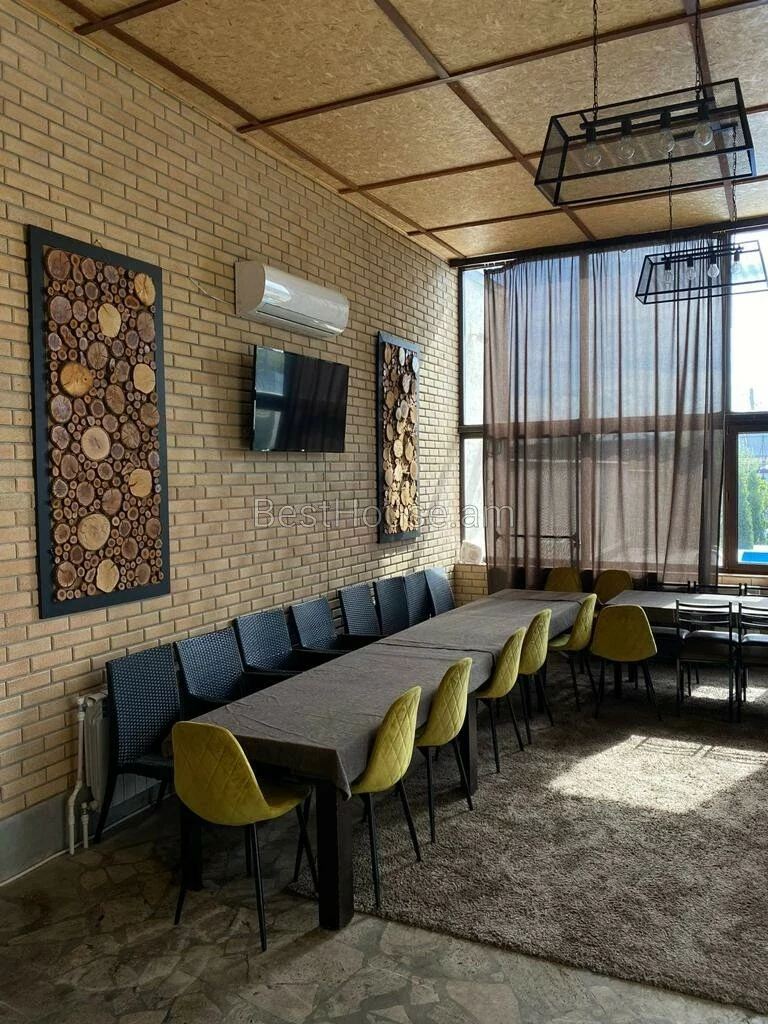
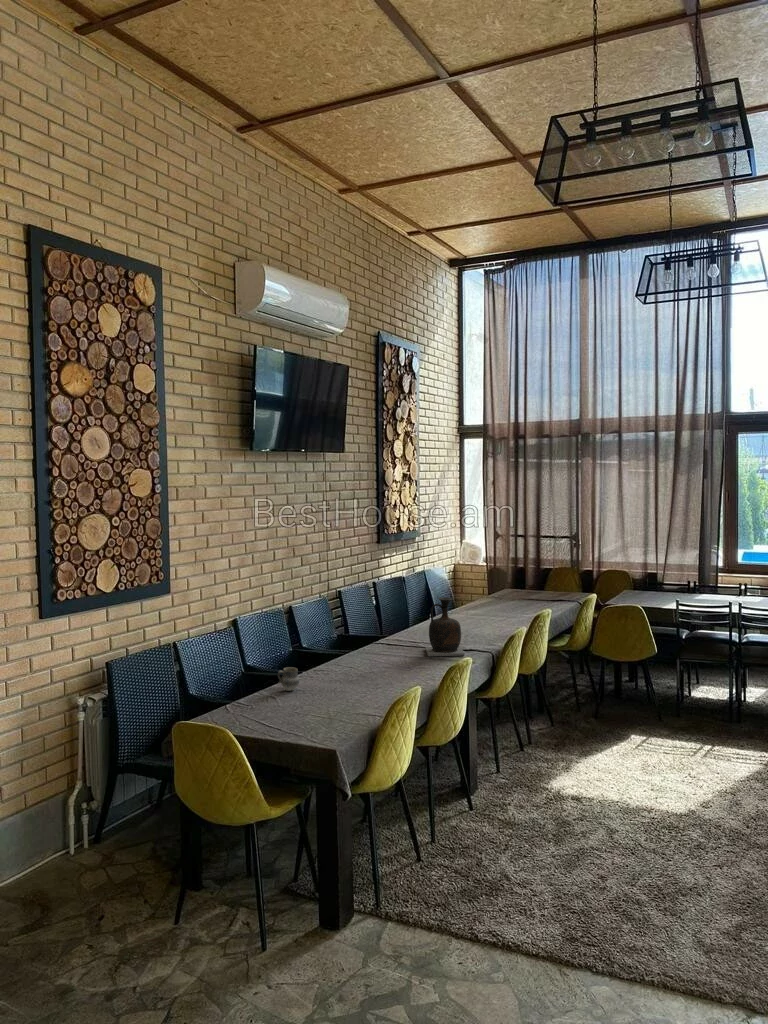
+ cup [277,666,300,692]
+ vase [424,596,465,657]
